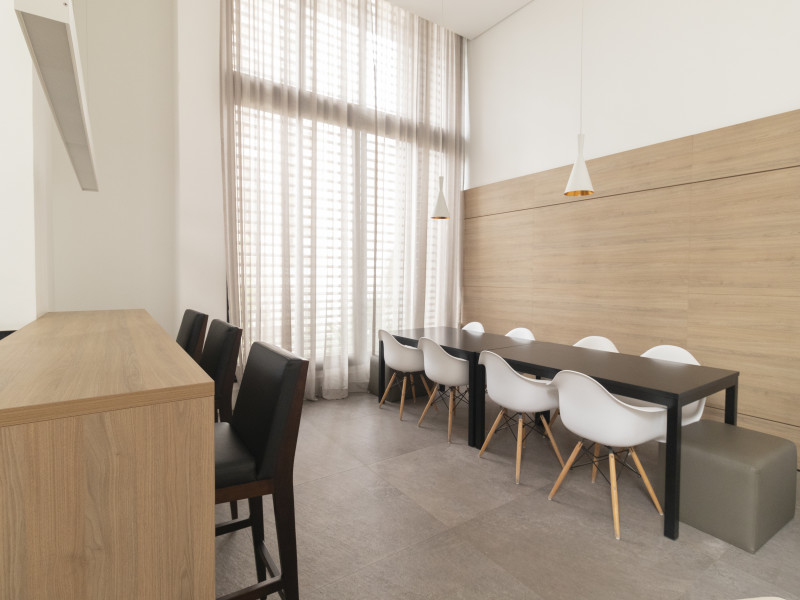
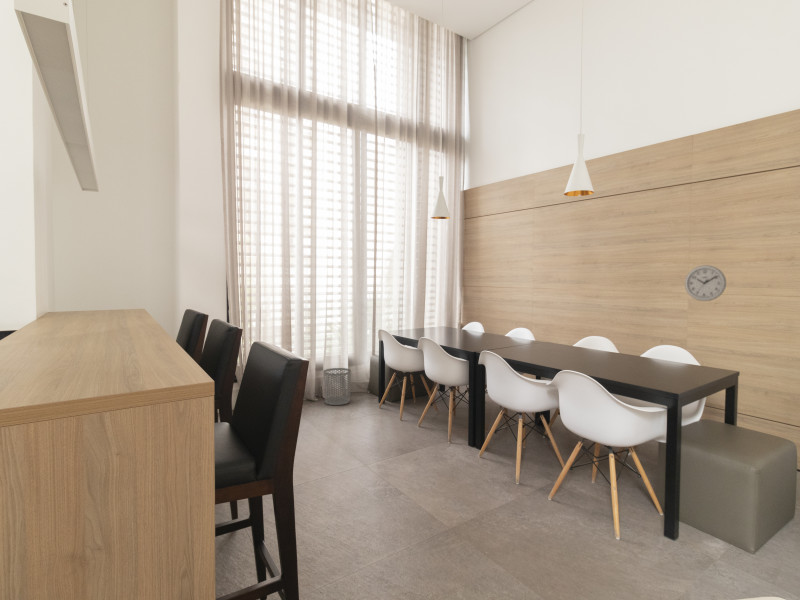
+ waste bin [323,367,352,406]
+ wall clock [684,264,727,302]
